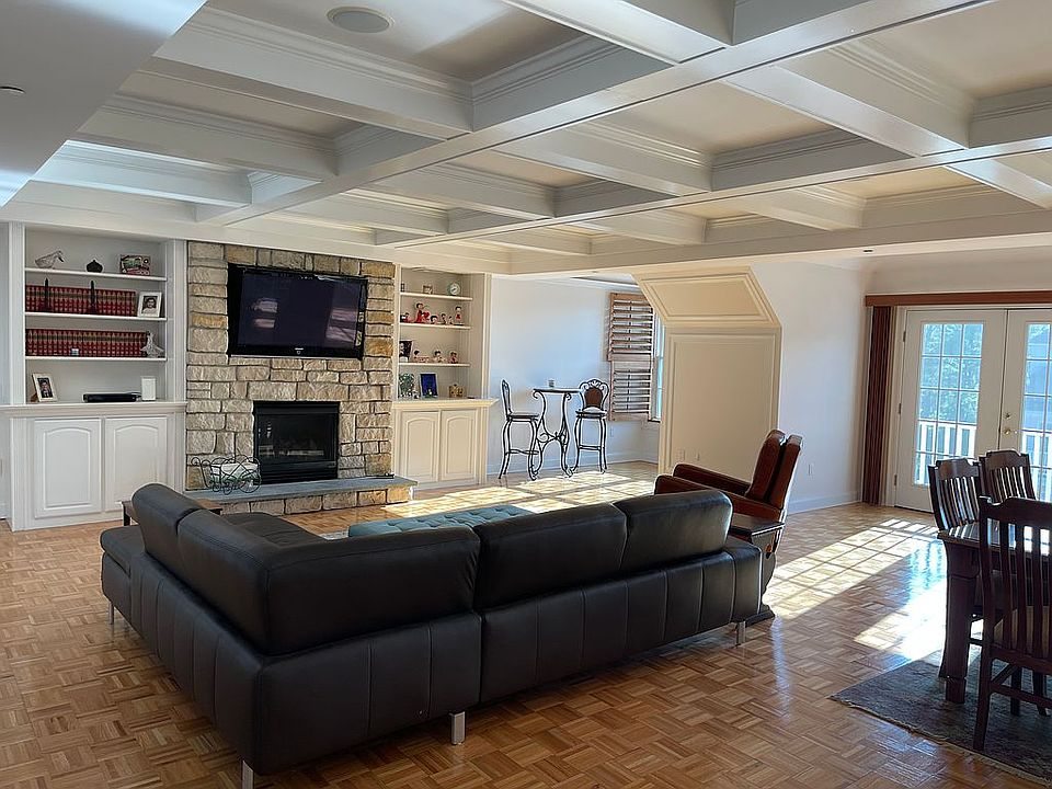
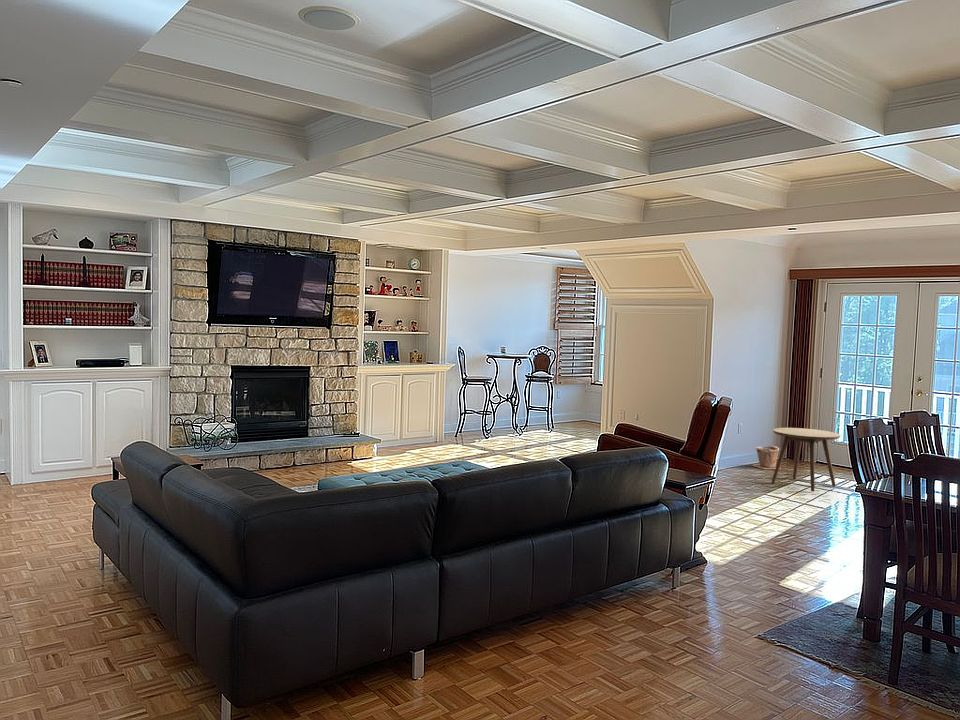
+ plant pot [752,445,782,470]
+ side table [771,427,841,493]
